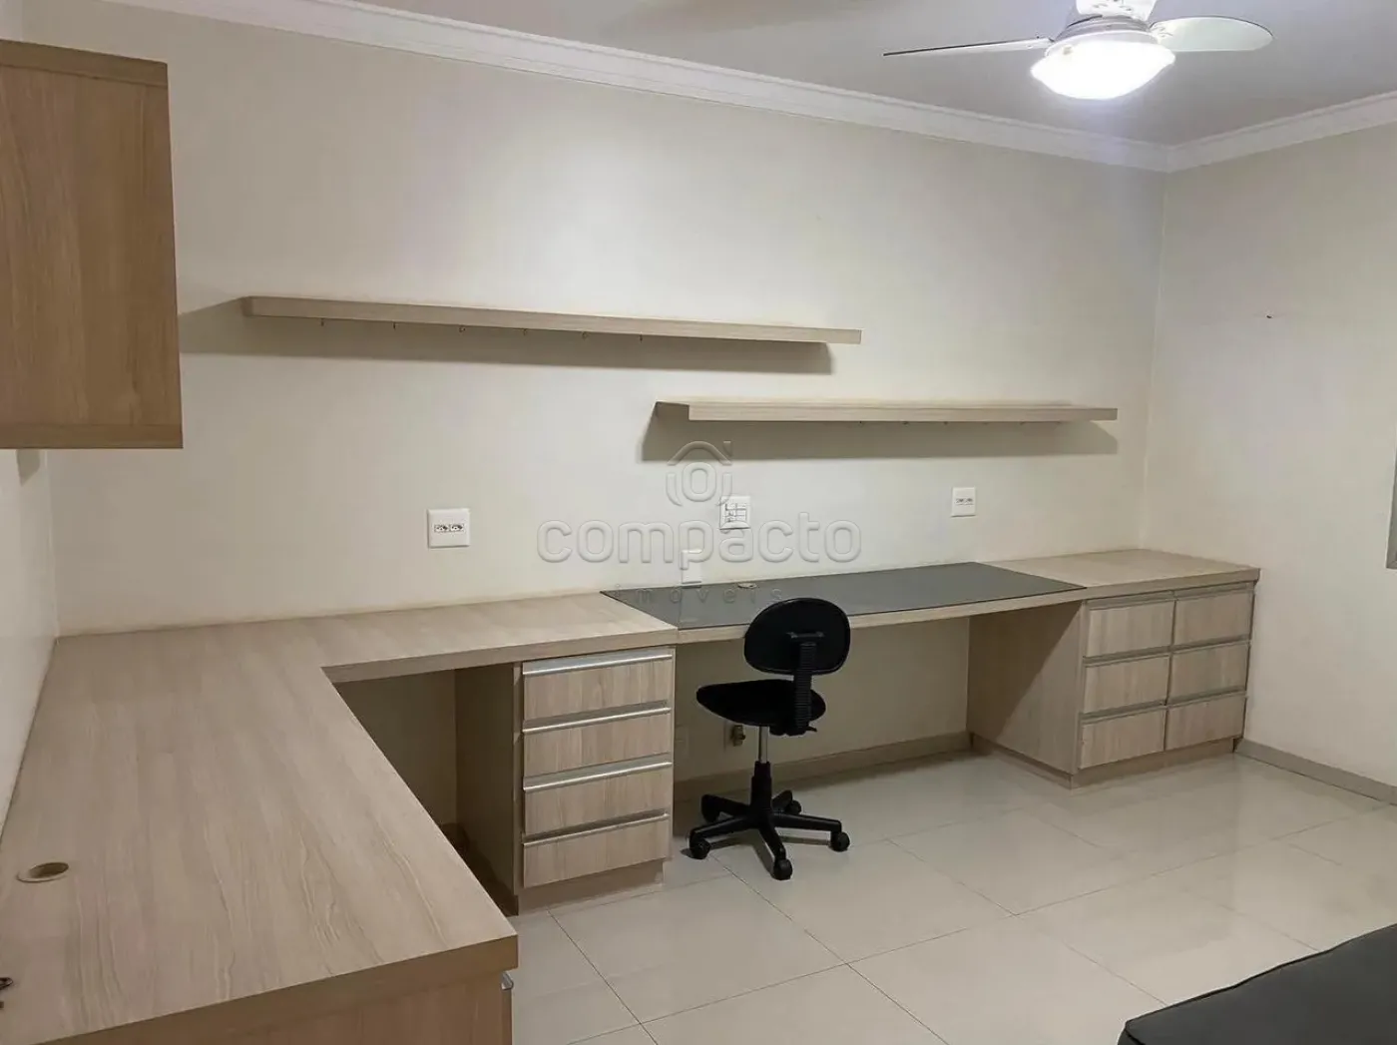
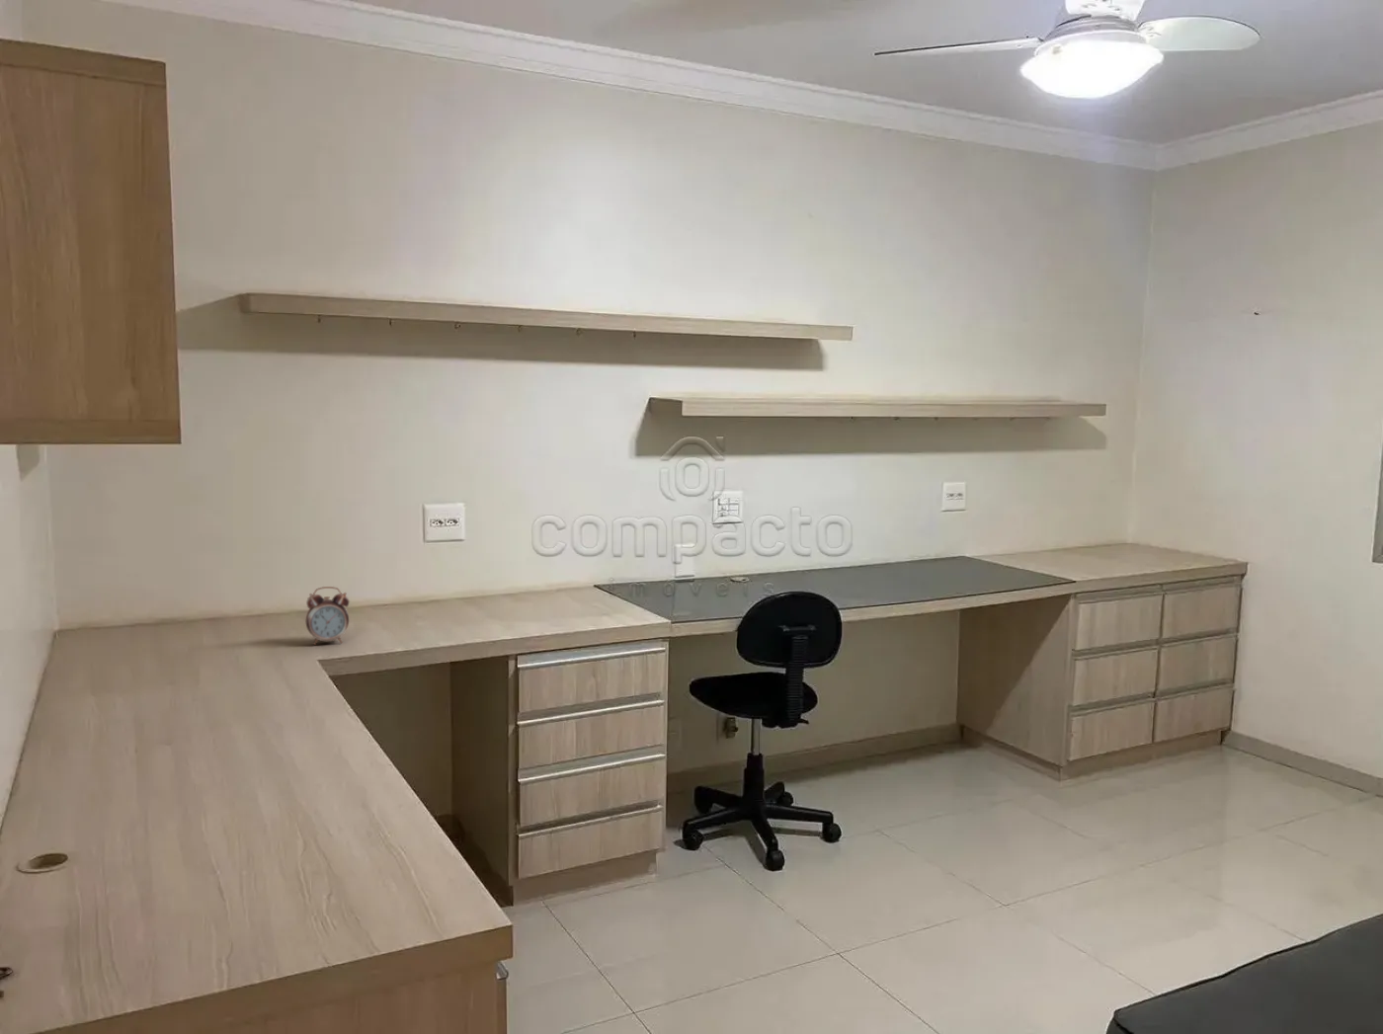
+ alarm clock [305,585,351,646]
